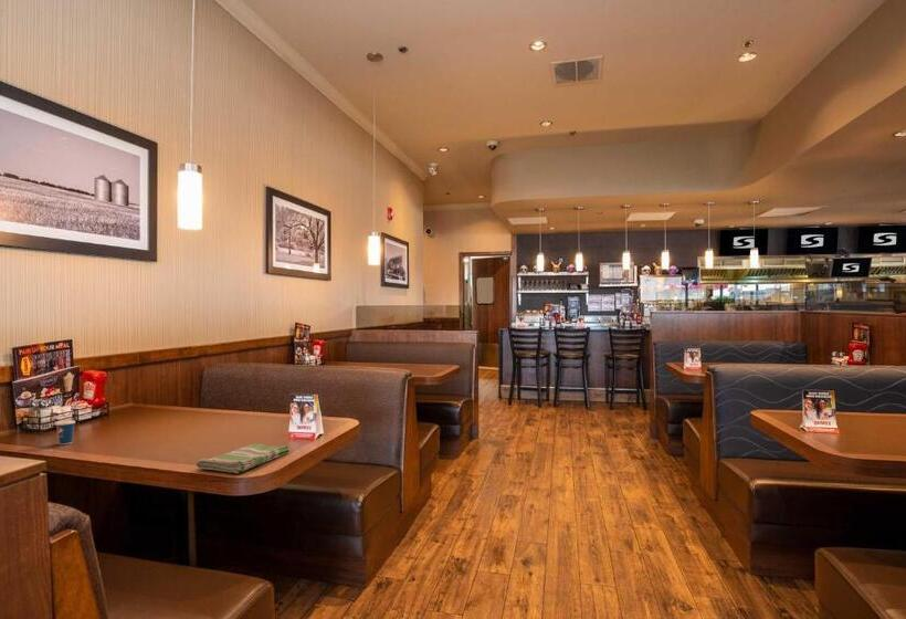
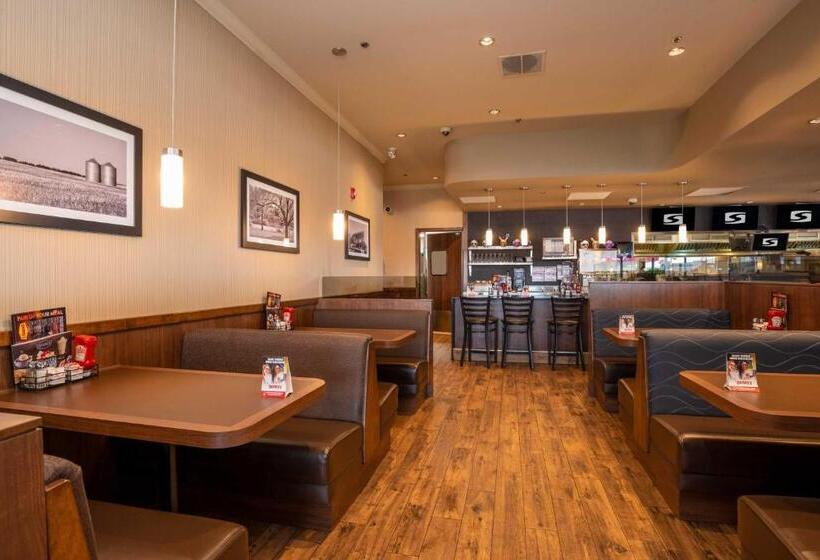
- dish towel [194,442,289,474]
- cup [54,410,76,445]
